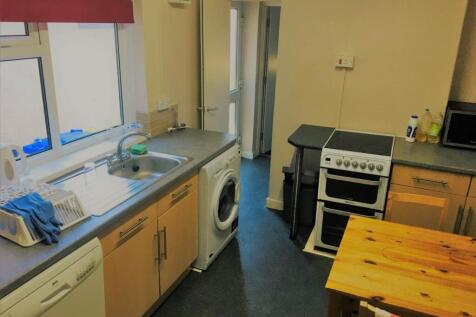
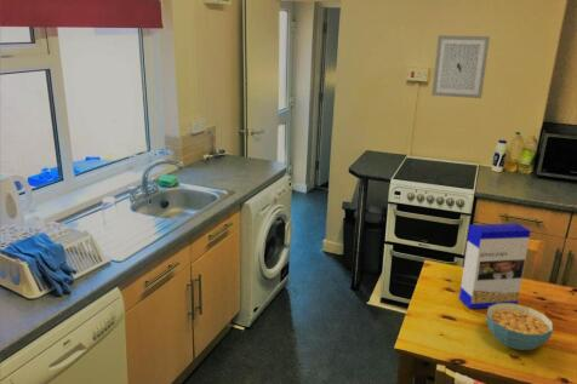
+ wall art [430,34,491,99]
+ cereal box [458,222,532,310]
+ cereal bowl [485,303,554,351]
